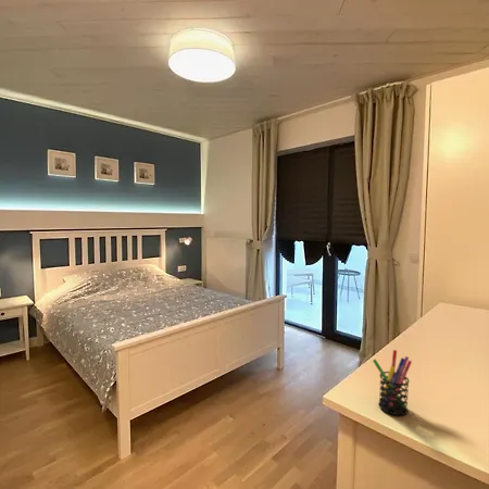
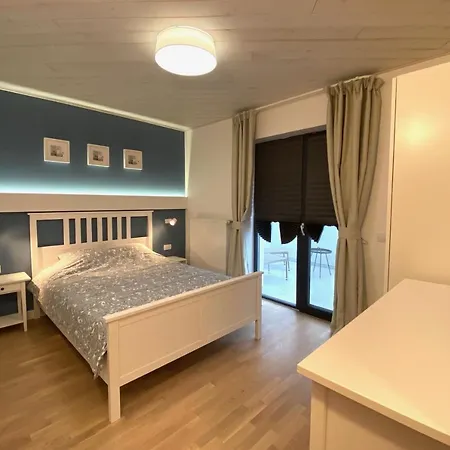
- pen holder [372,349,413,416]
